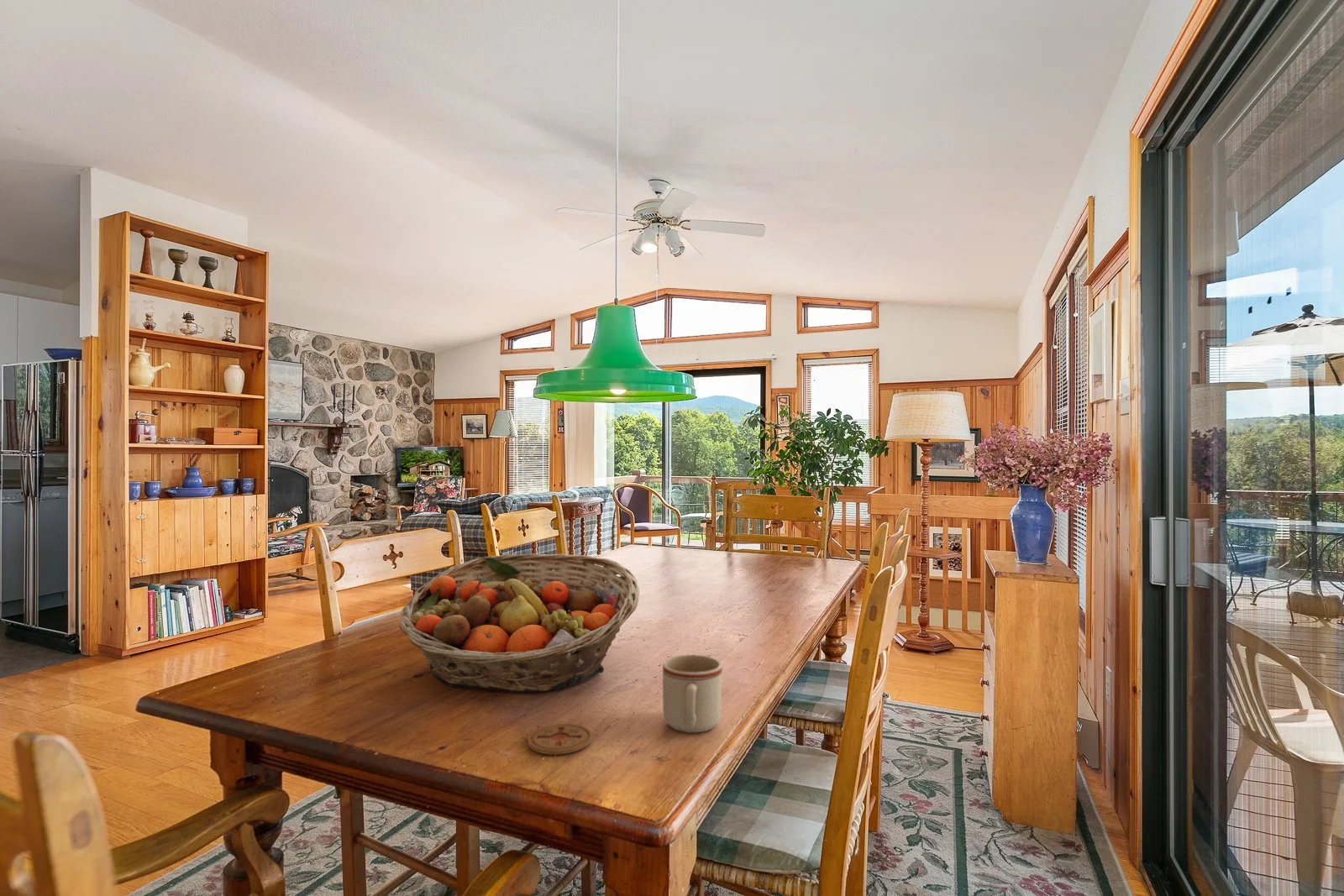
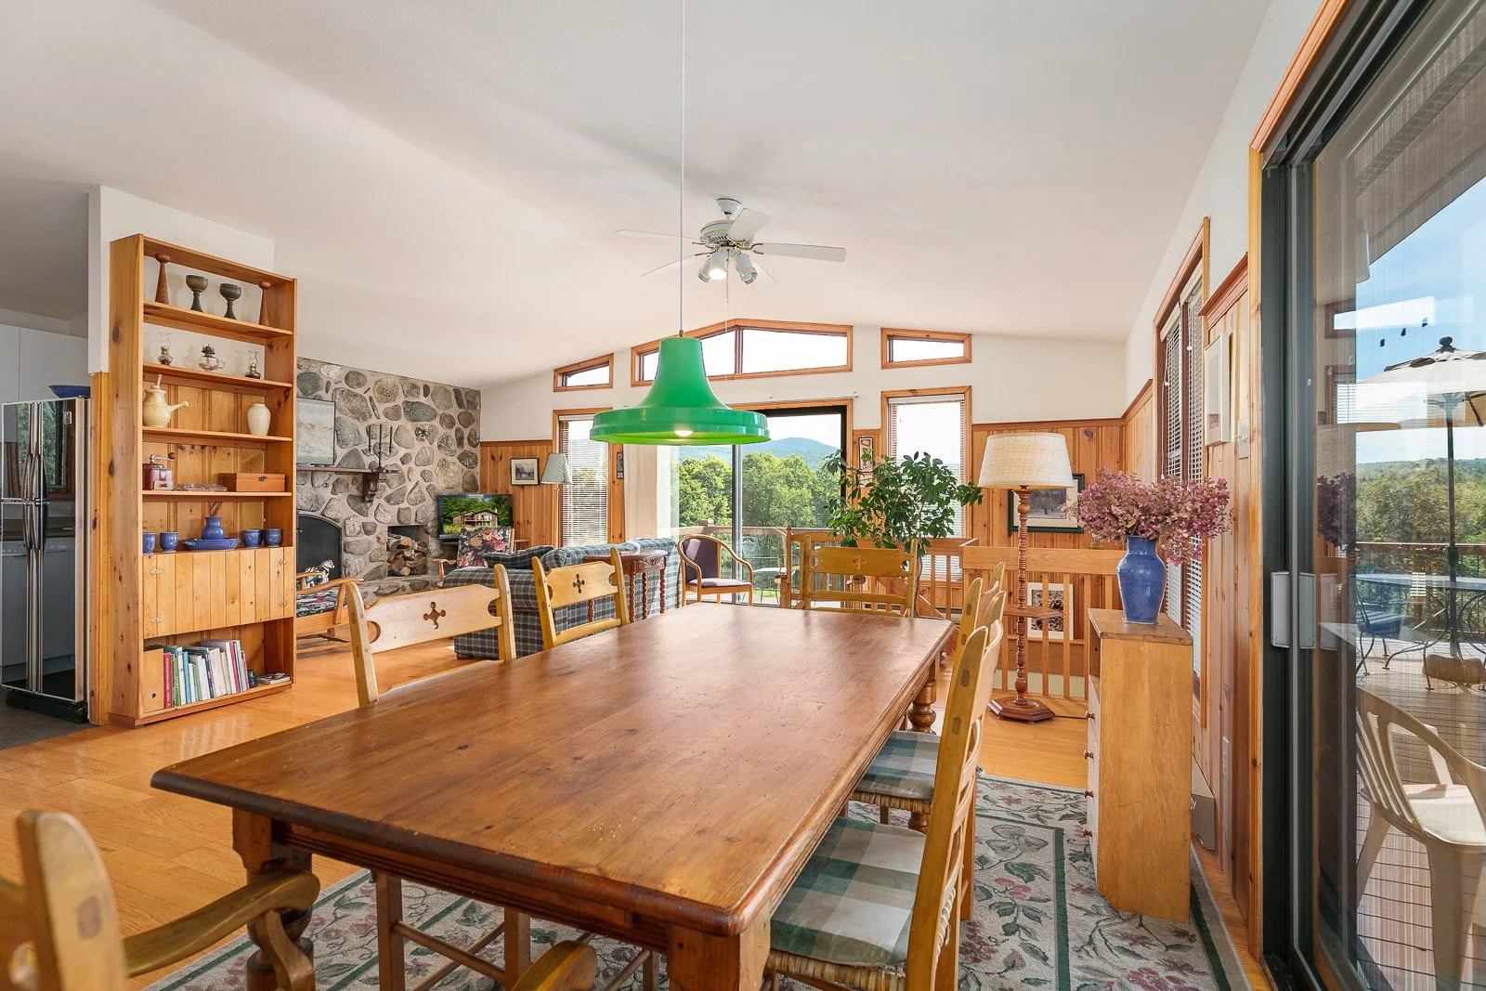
- coaster [527,723,593,756]
- mug [662,654,723,733]
- fruit basket [399,553,640,693]
